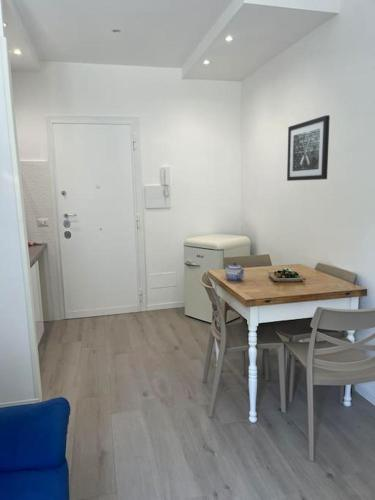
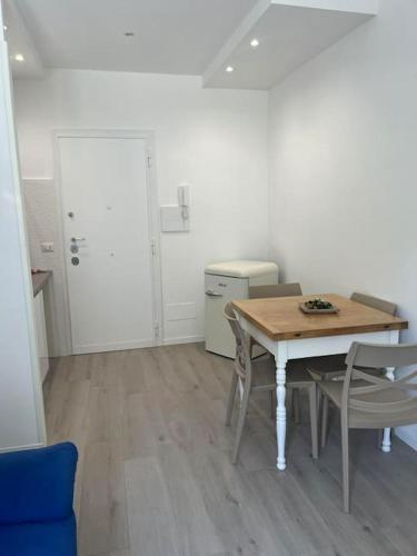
- teapot [224,262,245,282]
- wall art [286,114,331,182]
